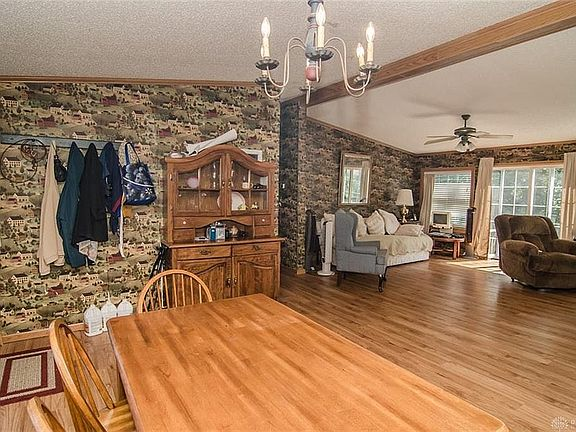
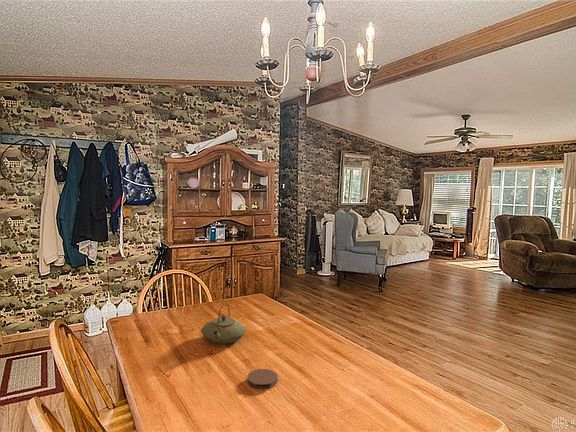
+ teapot [200,302,247,345]
+ coaster [247,368,279,390]
